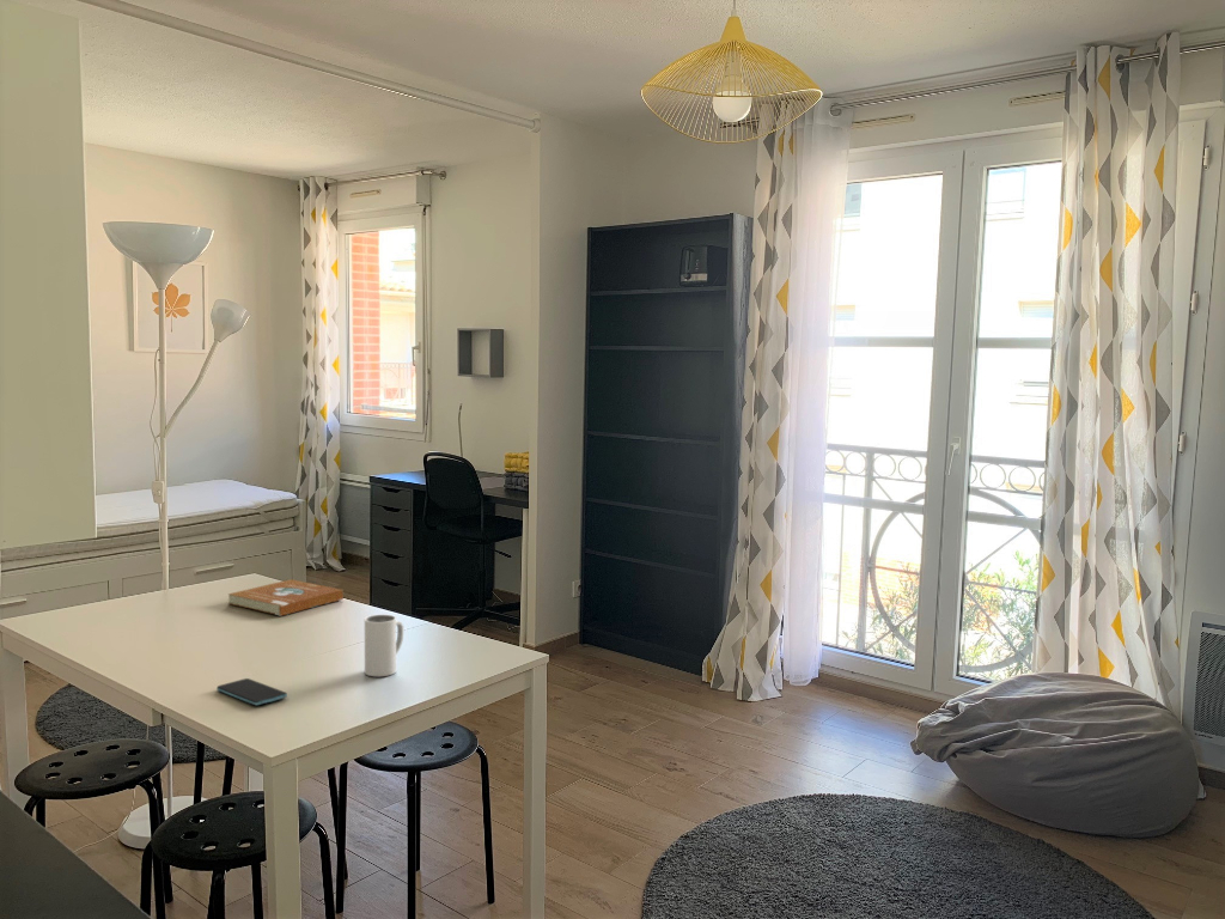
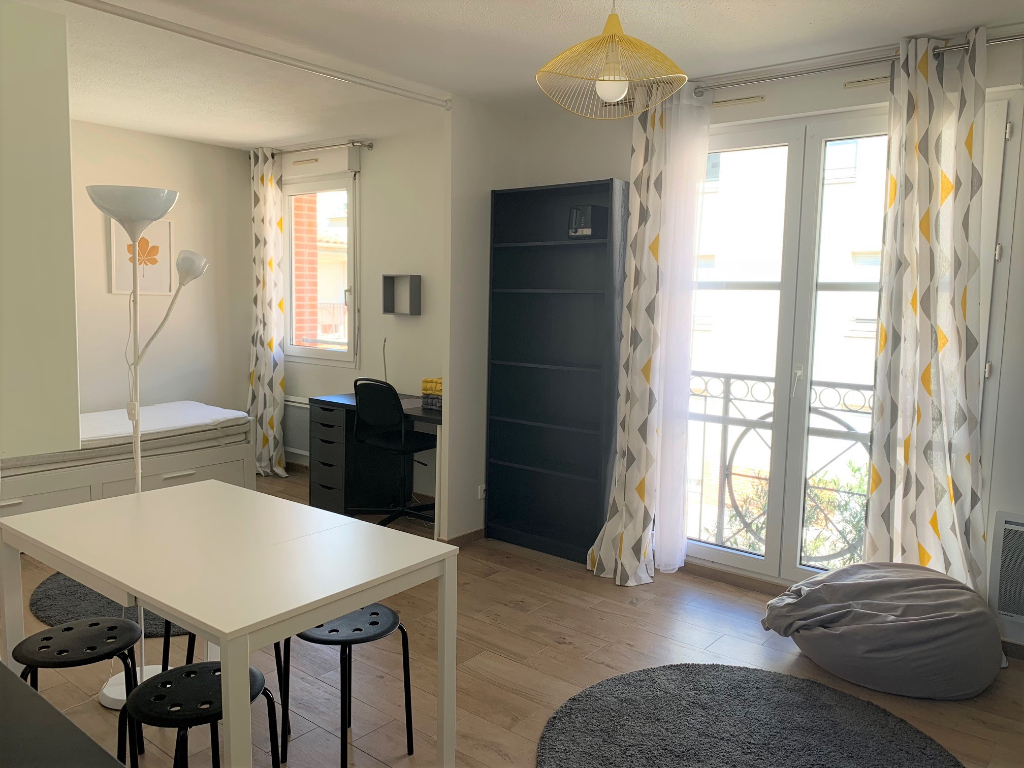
- smartphone [215,677,288,706]
- book [227,578,345,617]
- mug [364,614,404,677]
